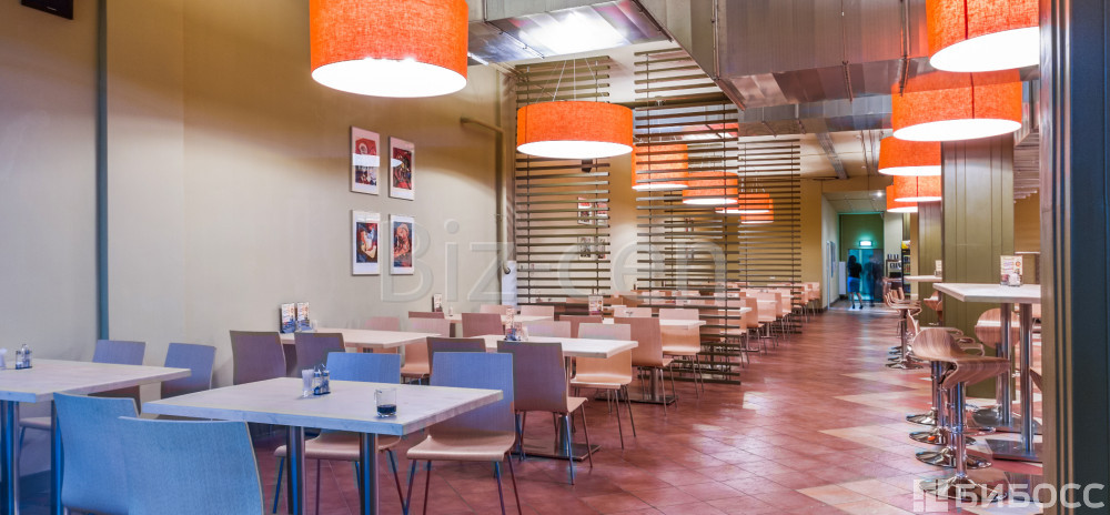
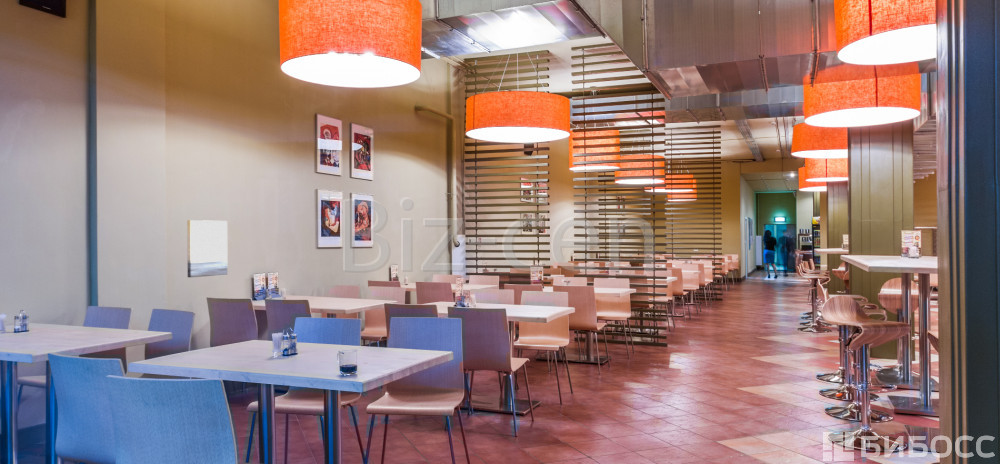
+ wall art [186,219,228,278]
